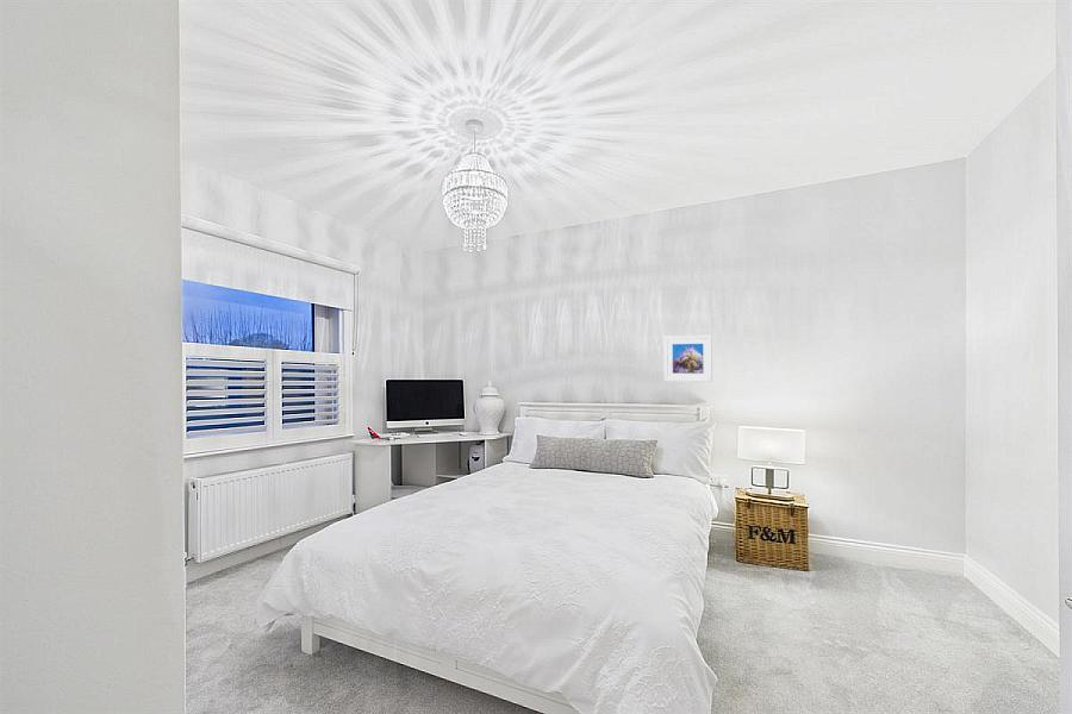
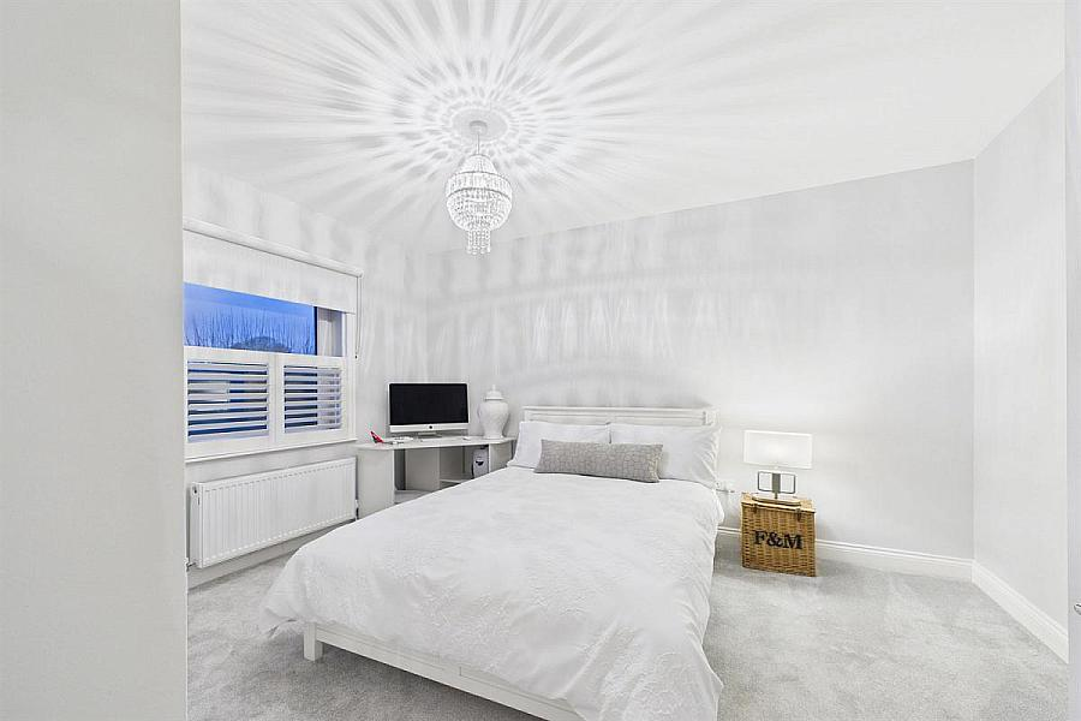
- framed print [663,334,713,383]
